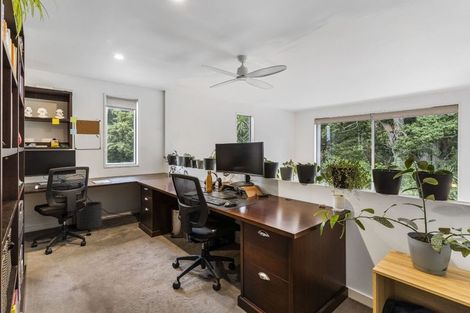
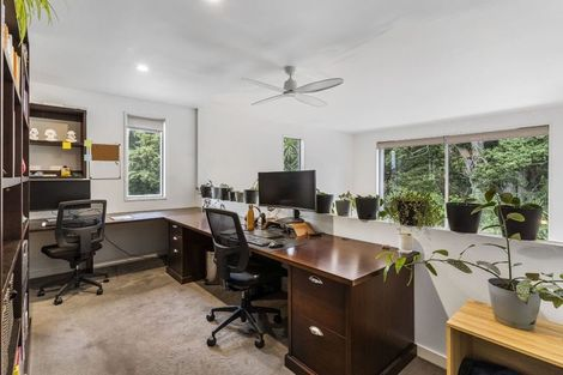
- waste bin [76,201,103,230]
